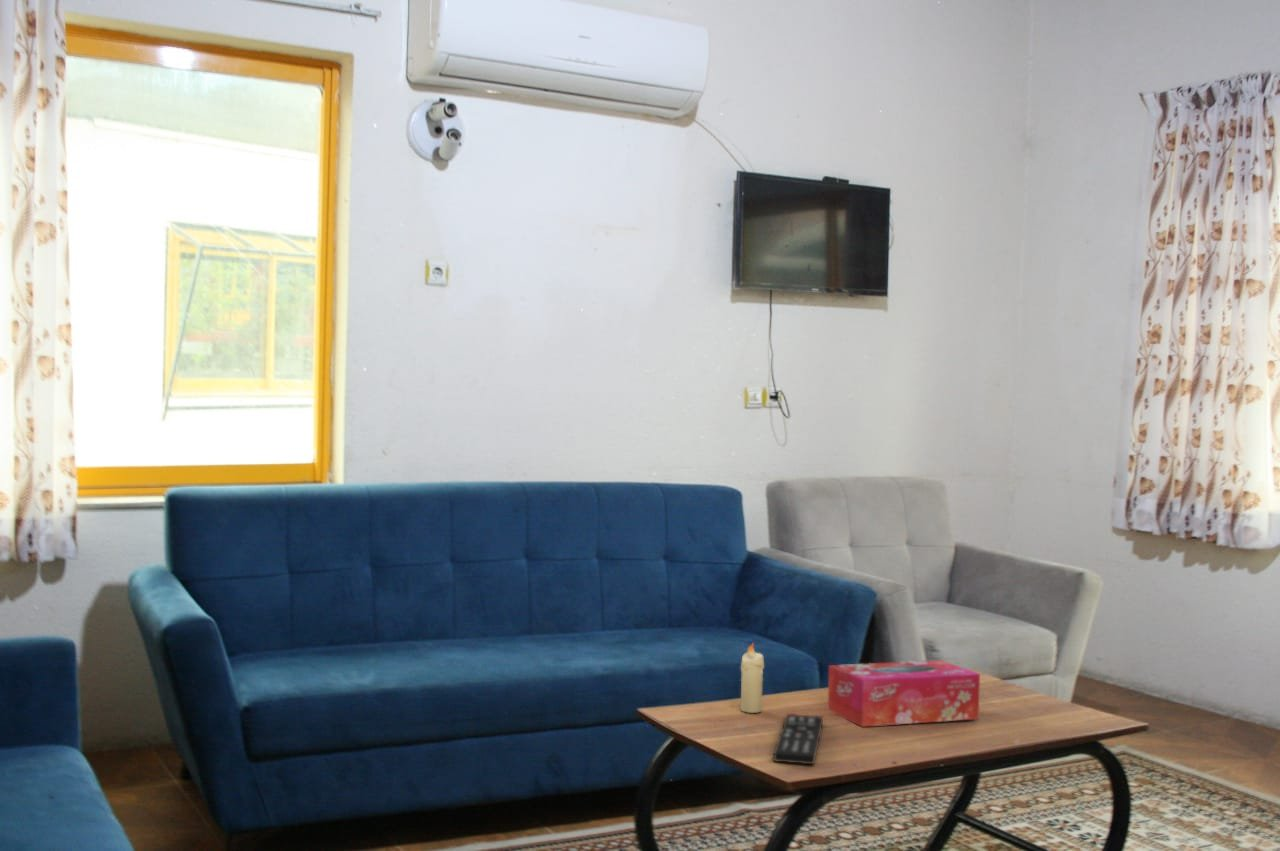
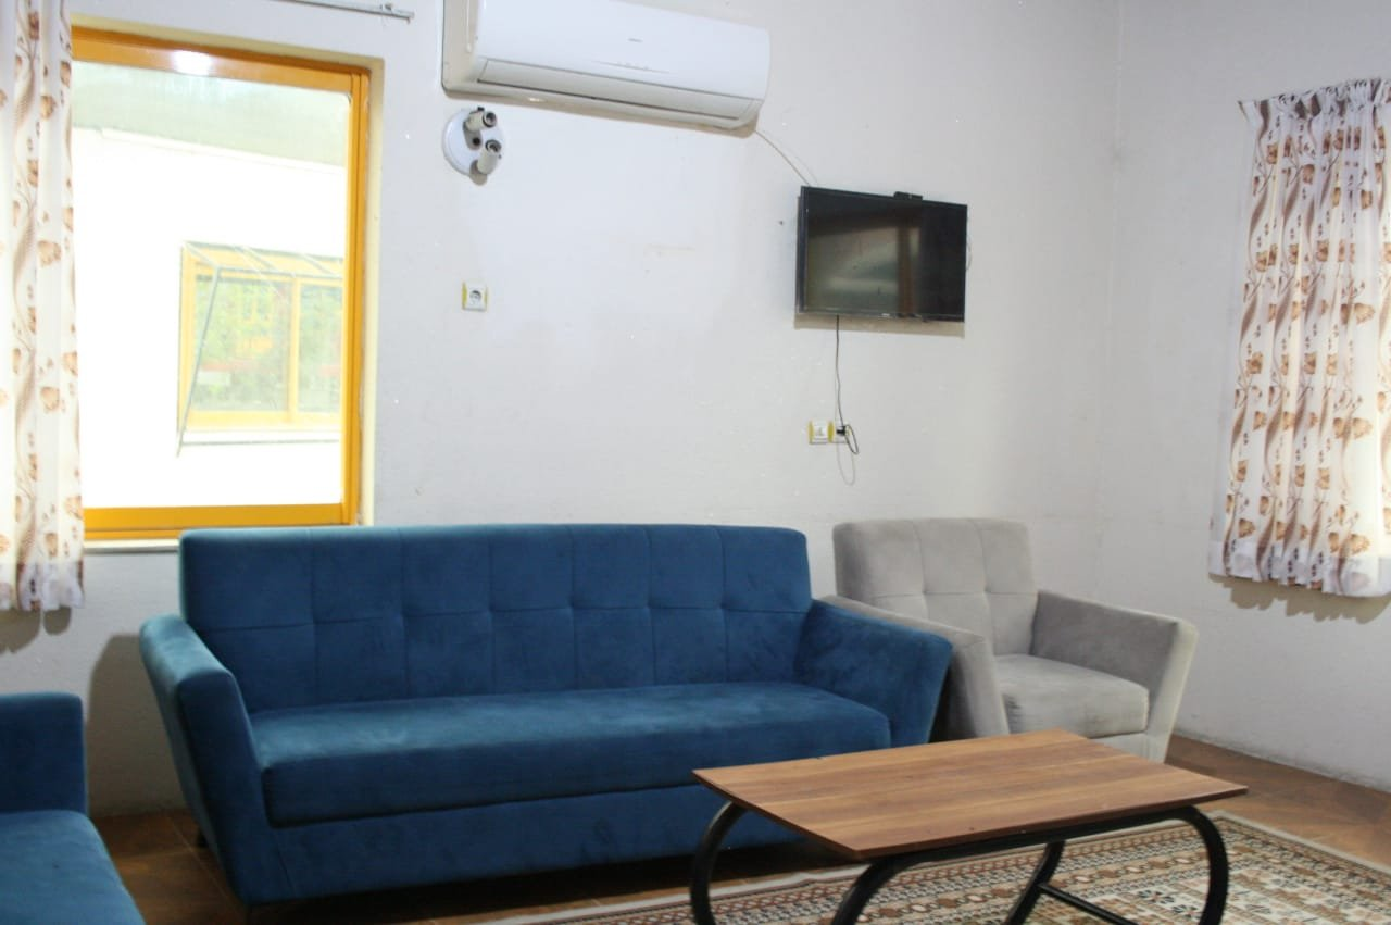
- candle [740,641,765,714]
- remote control [772,712,824,765]
- tissue box [827,659,981,728]
